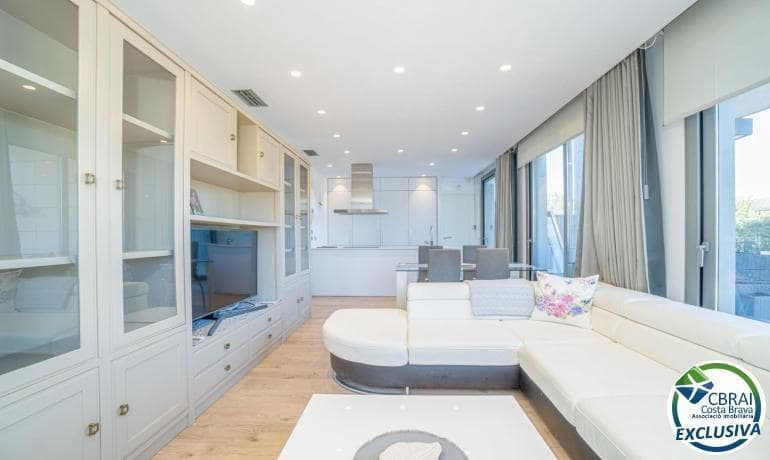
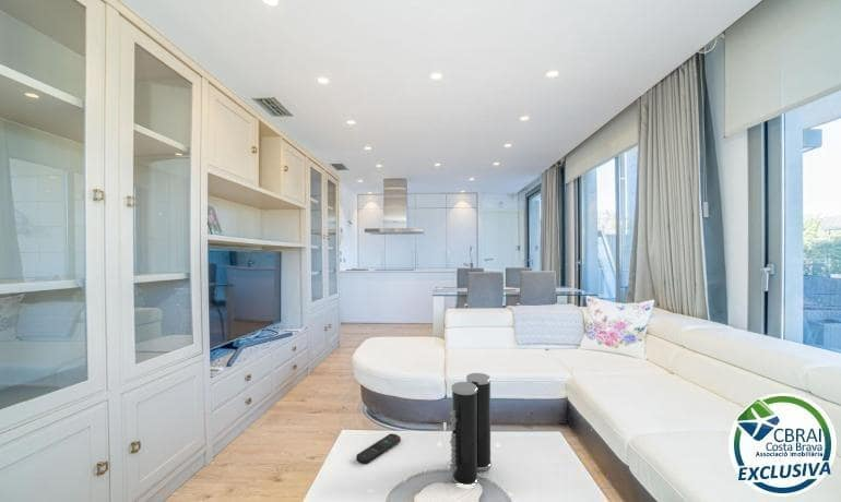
+ remote control [355,432,402,465]
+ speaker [449,372,493,485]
